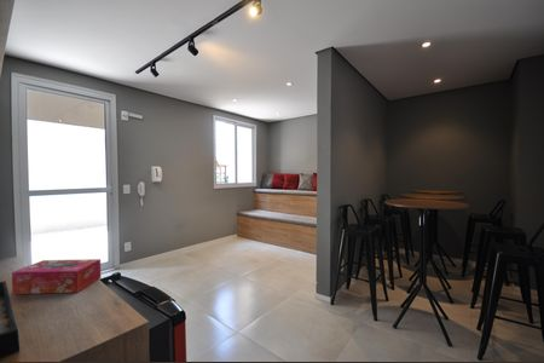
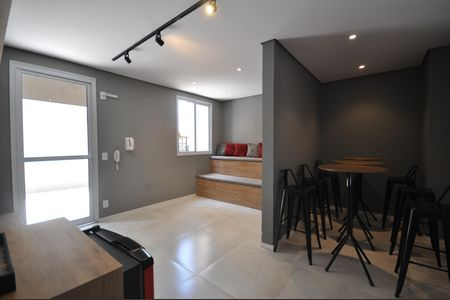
- tissue box [11,258,102,295]
